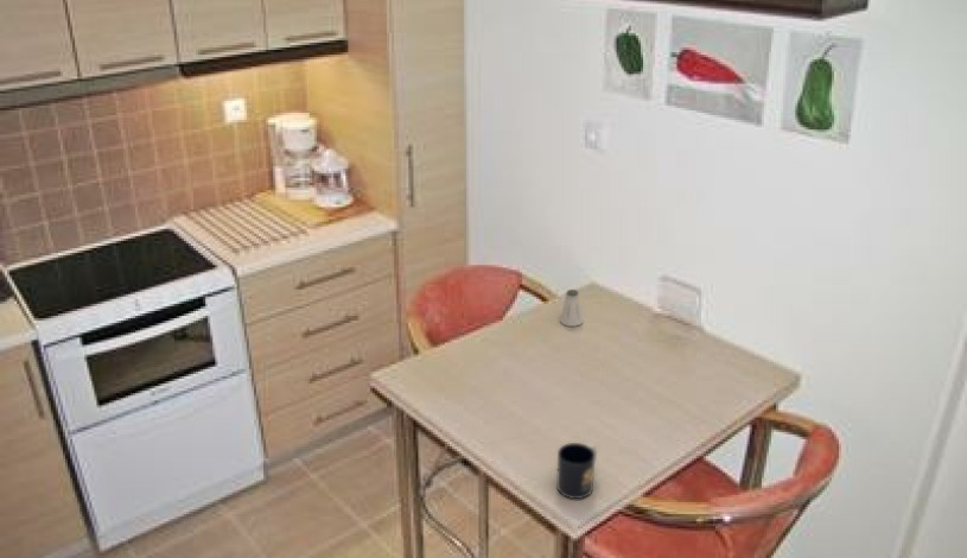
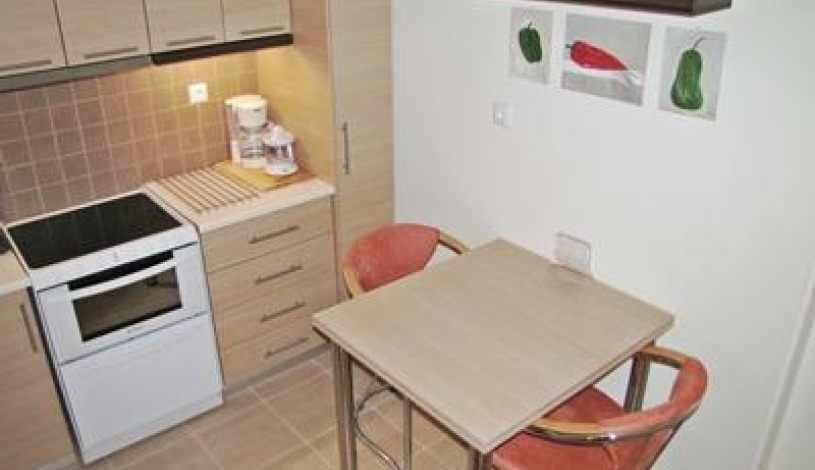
- saltshaker [559,288,584,328]
- mug [555,442,598,500]
